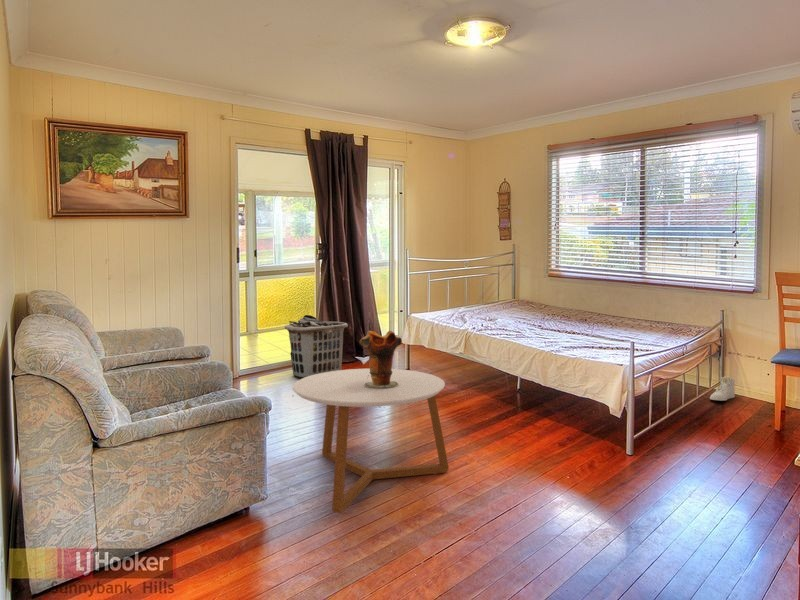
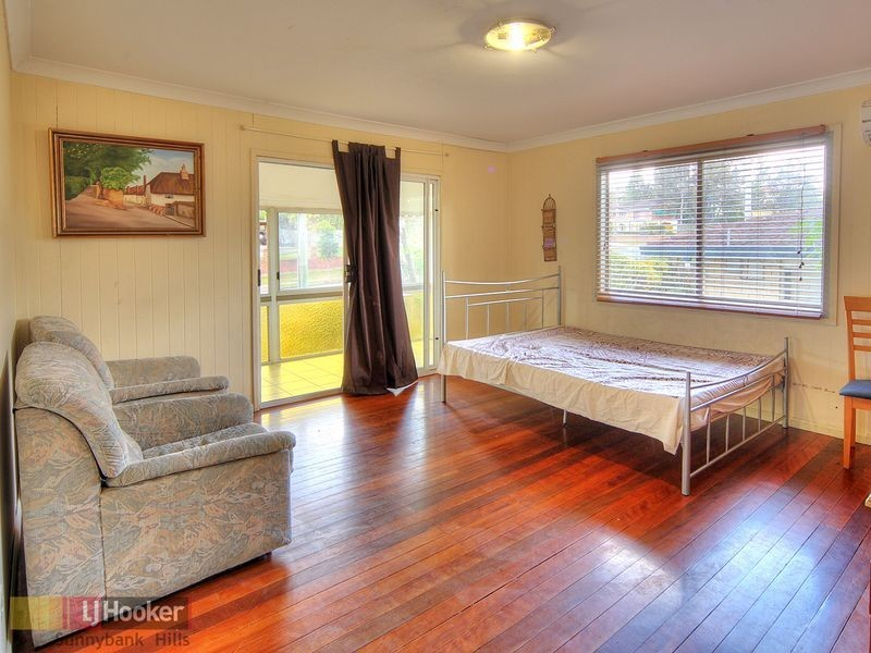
- coffee table [292,368,450,514]
- sneaker [709,376,736,402]
- decorative vase [359,330,403,387]
- clothes hamper [284,314,349,379]
